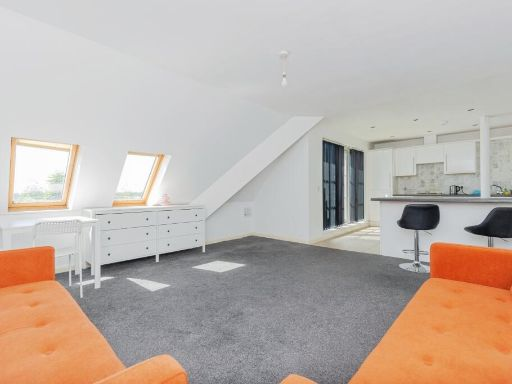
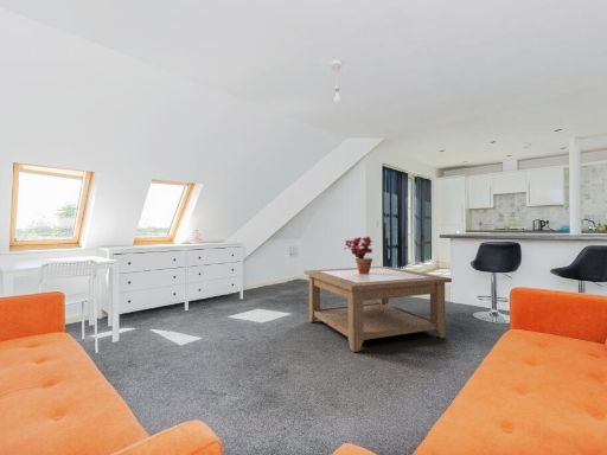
+ coffee table [304,265,453,353]
+ potted plant [343,236,373,275]
